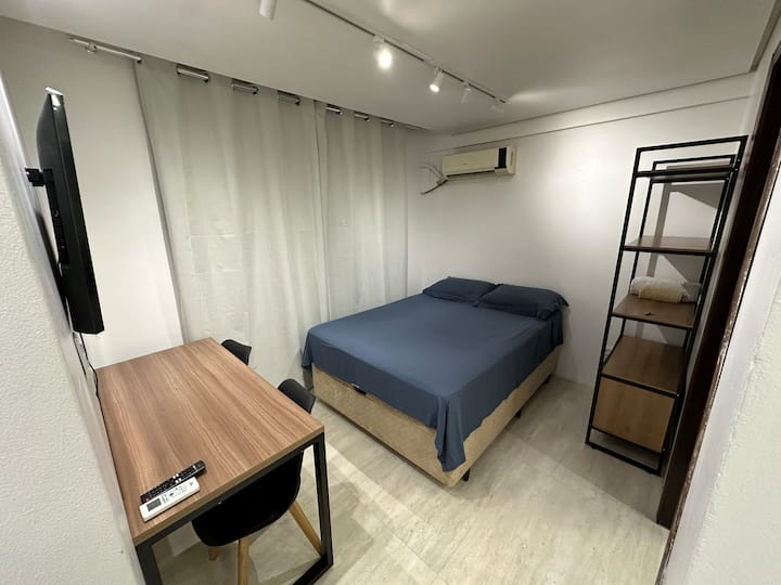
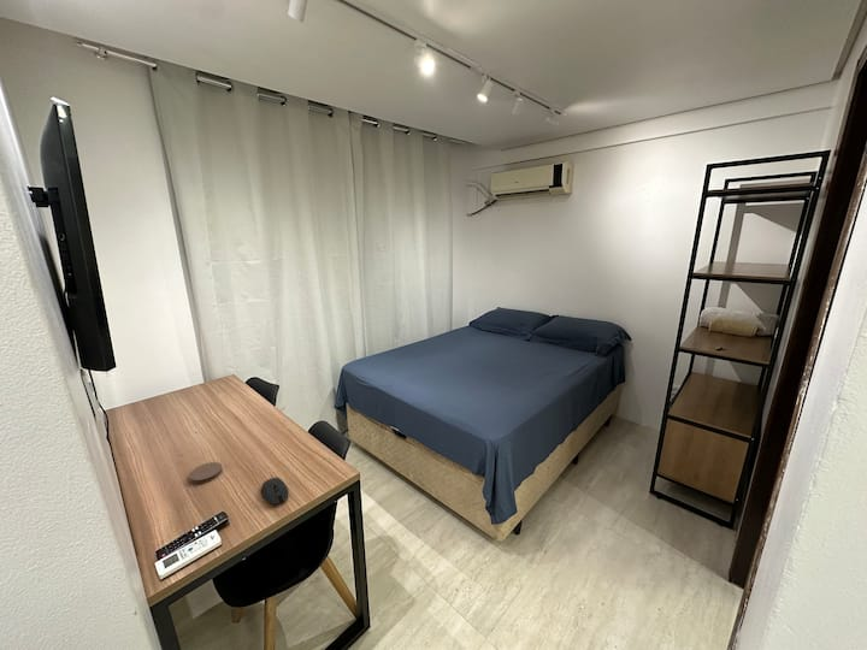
+ coaster [188,461,224,485]
+ computer mouse [260,477,290,507]
